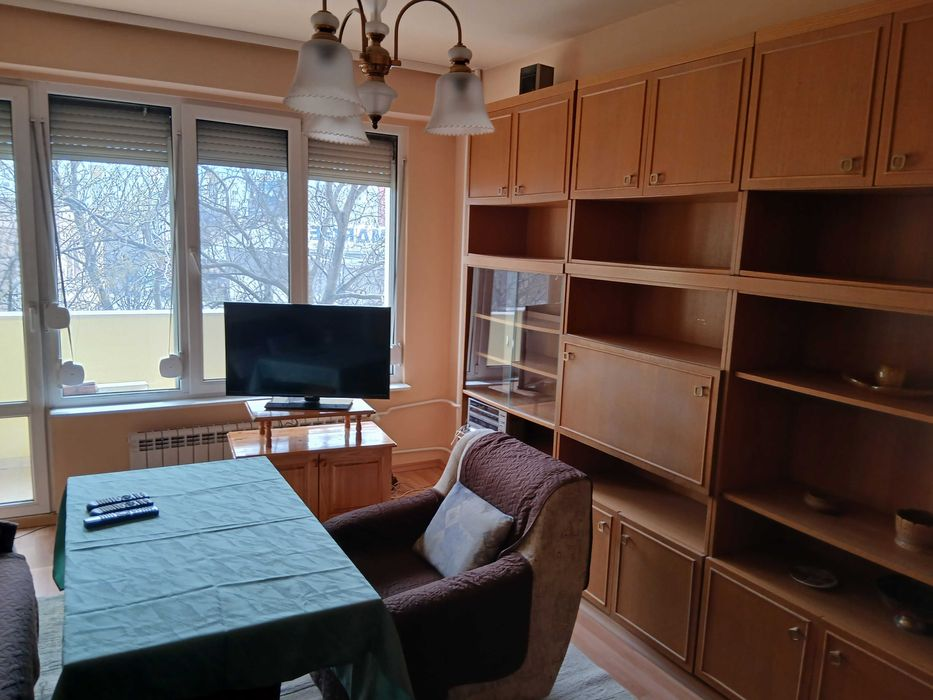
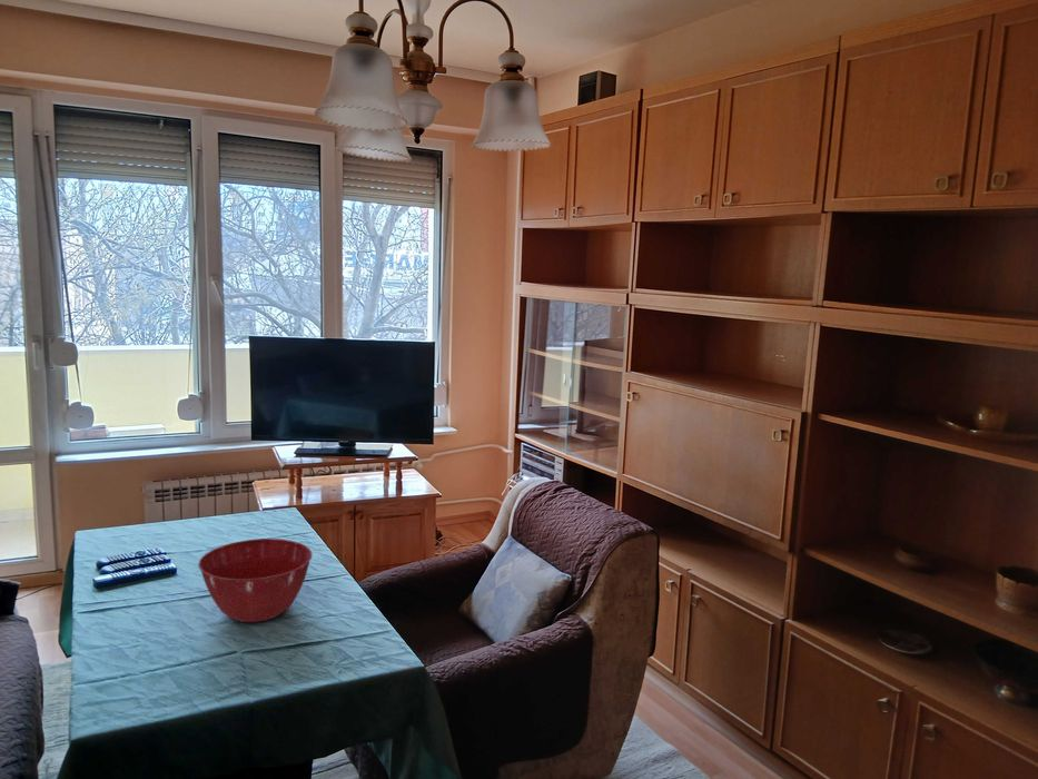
+ mixing bowl [197,538,314,623]
